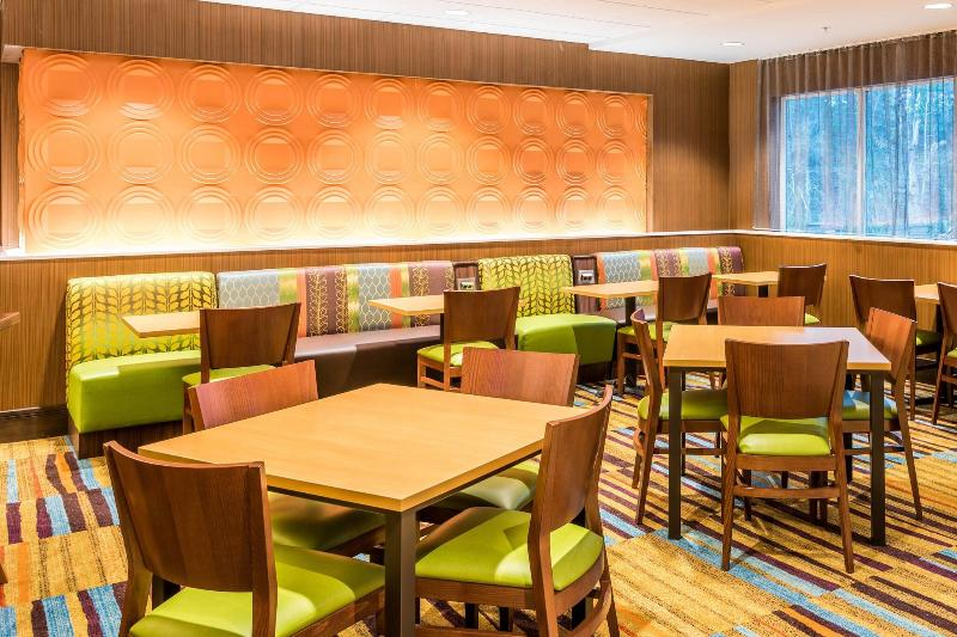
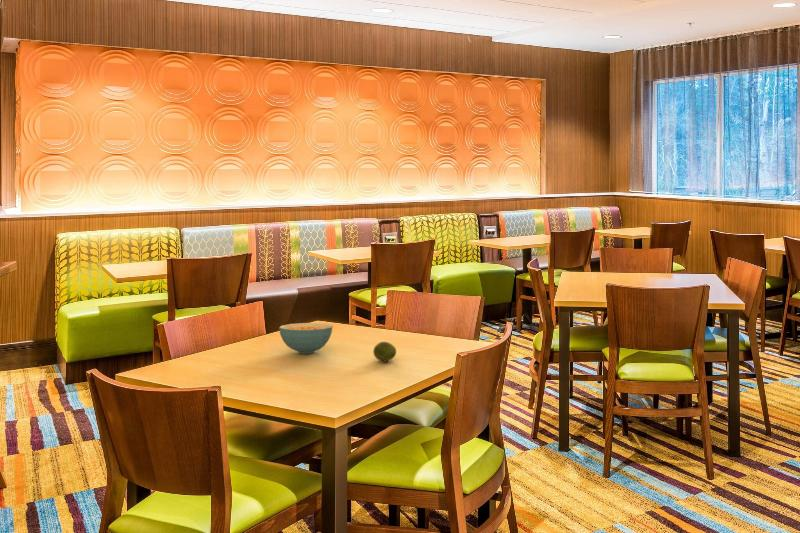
+ fruit [372,341,397,362]
+ cereal bowl [278,322,334,355]
